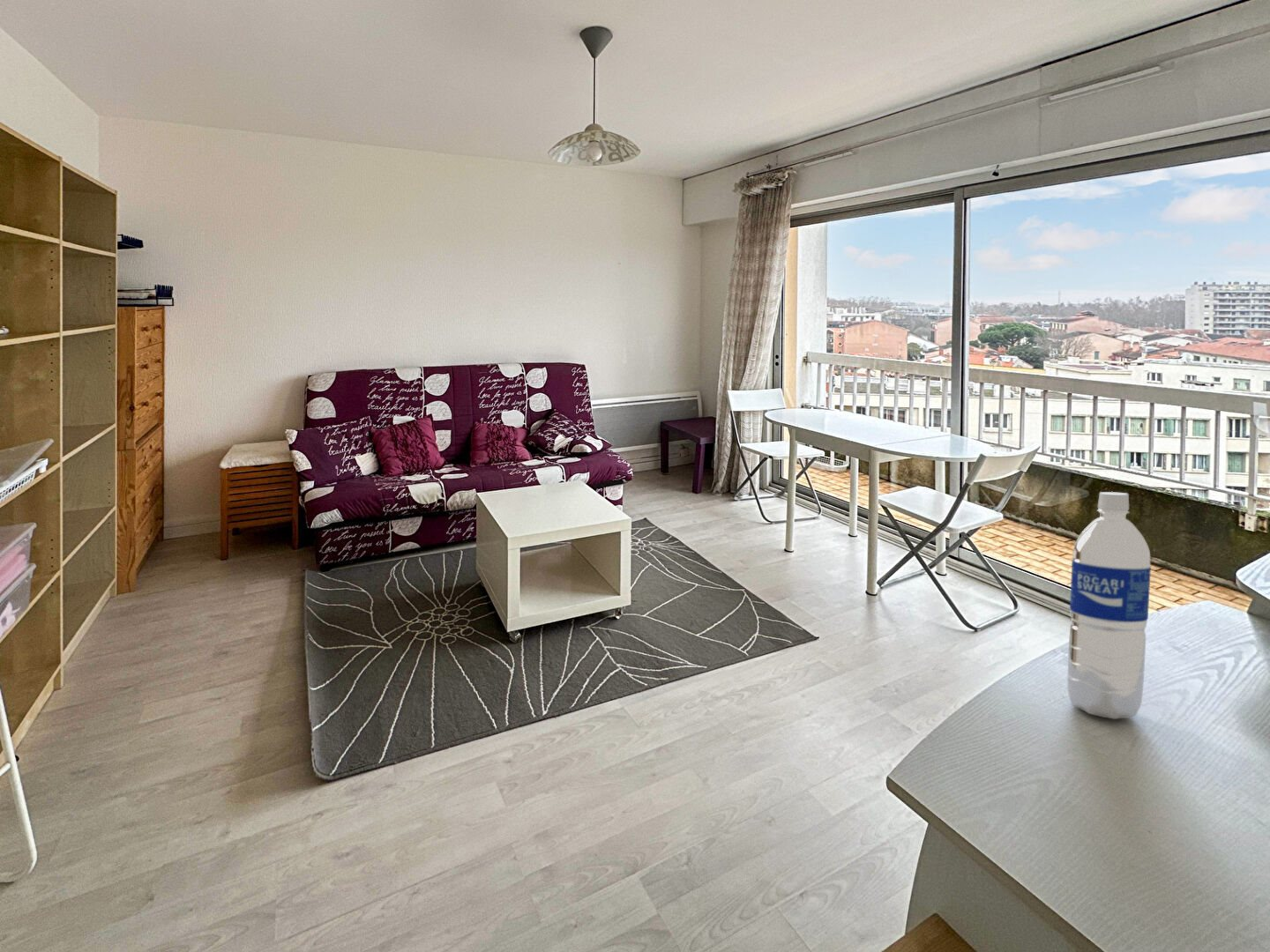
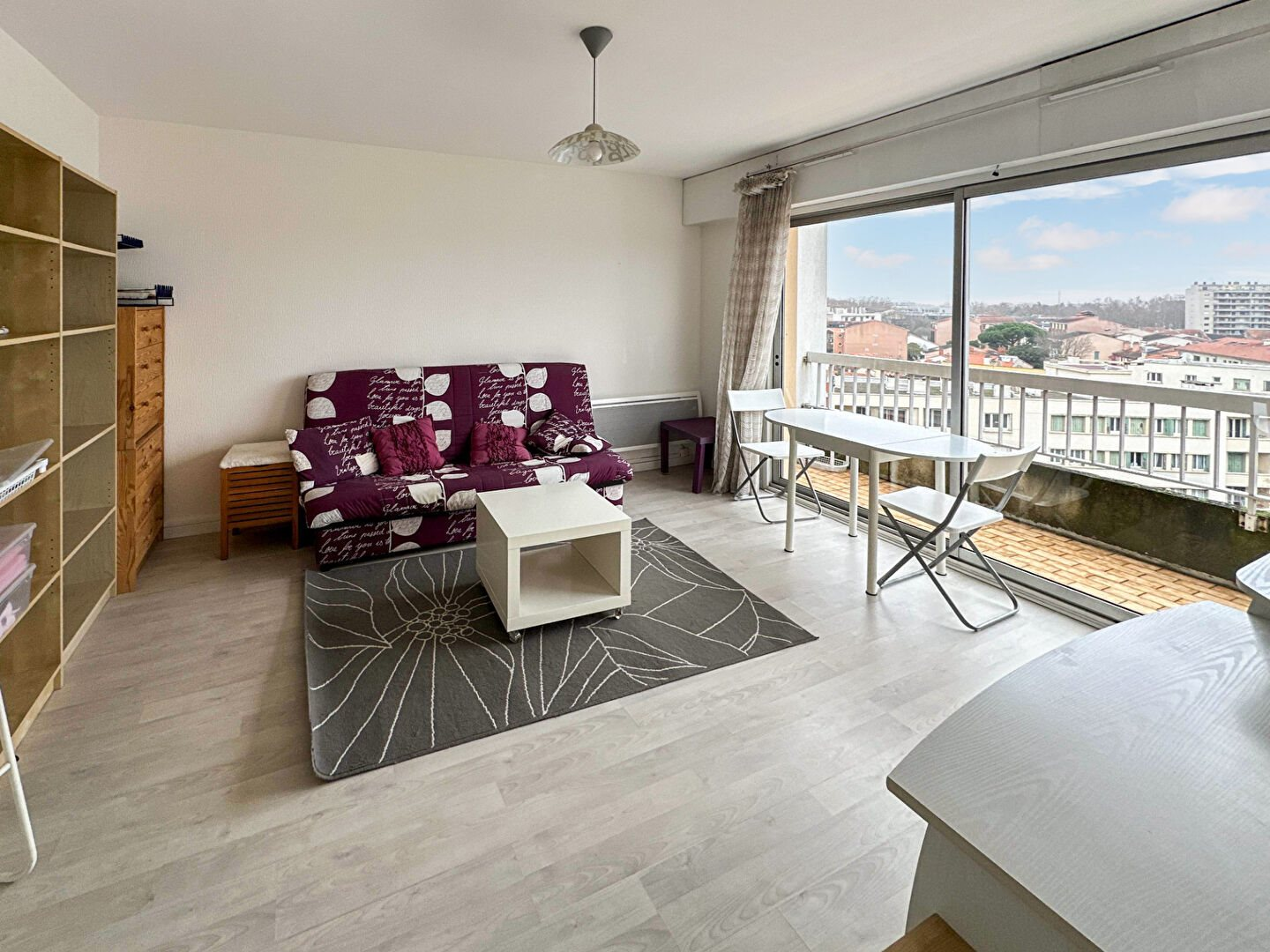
- water bottle [1066,491,1152,720]
